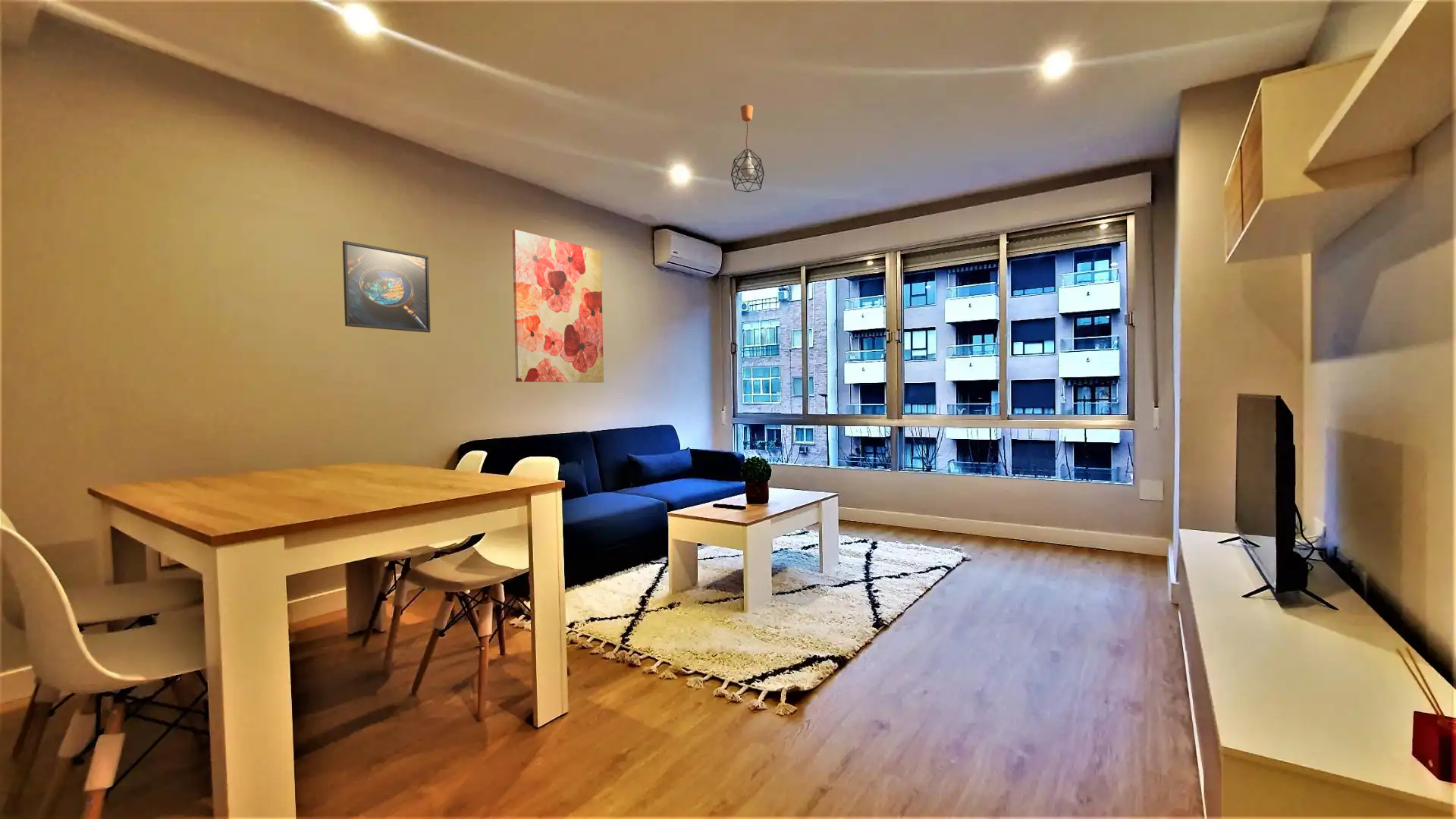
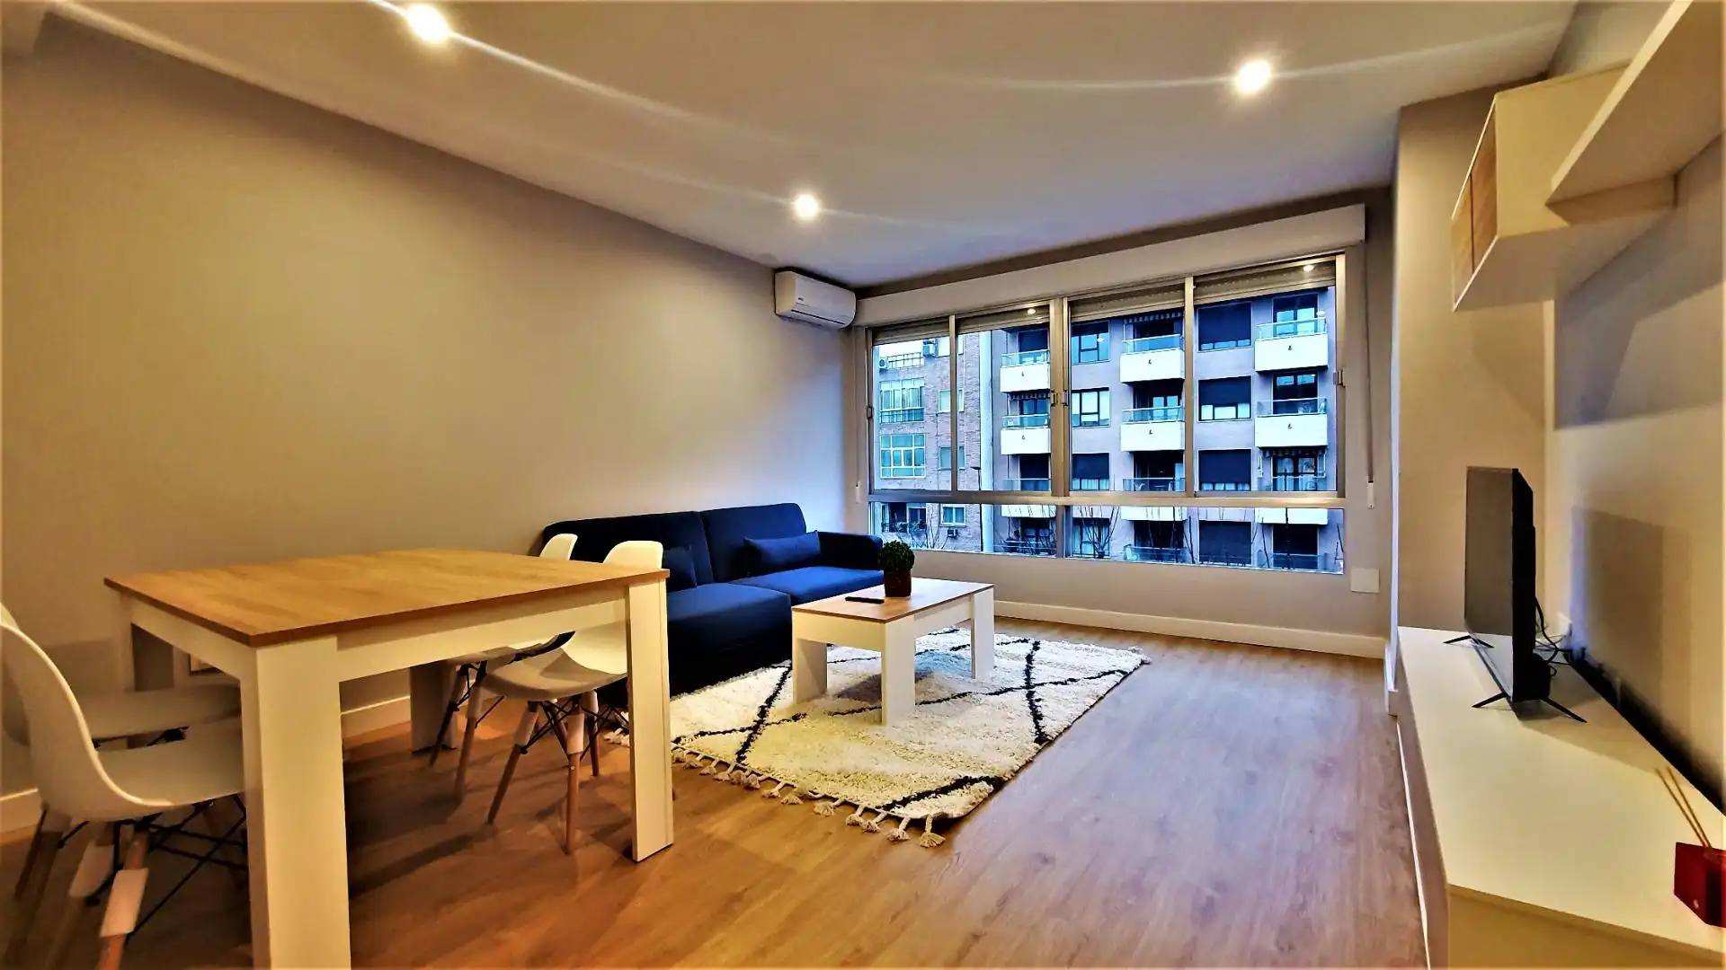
- wall art [512,229,604,384]
- pendant light [730,104,765,193]
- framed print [342,240,431,333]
